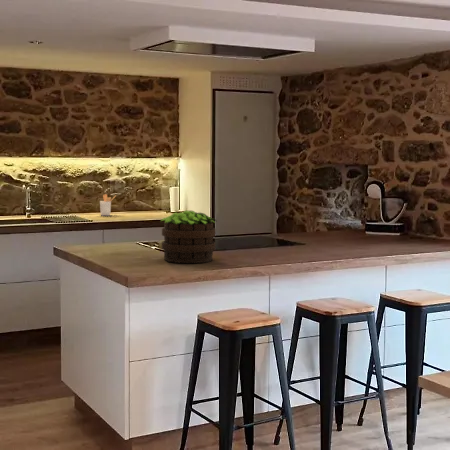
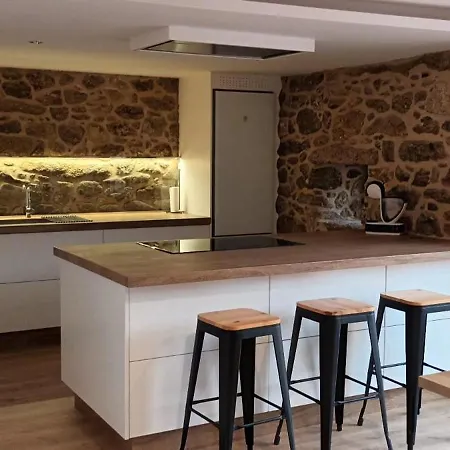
- potted plant [159,209,217,264]
- utensil holder [99,193,117,216]
